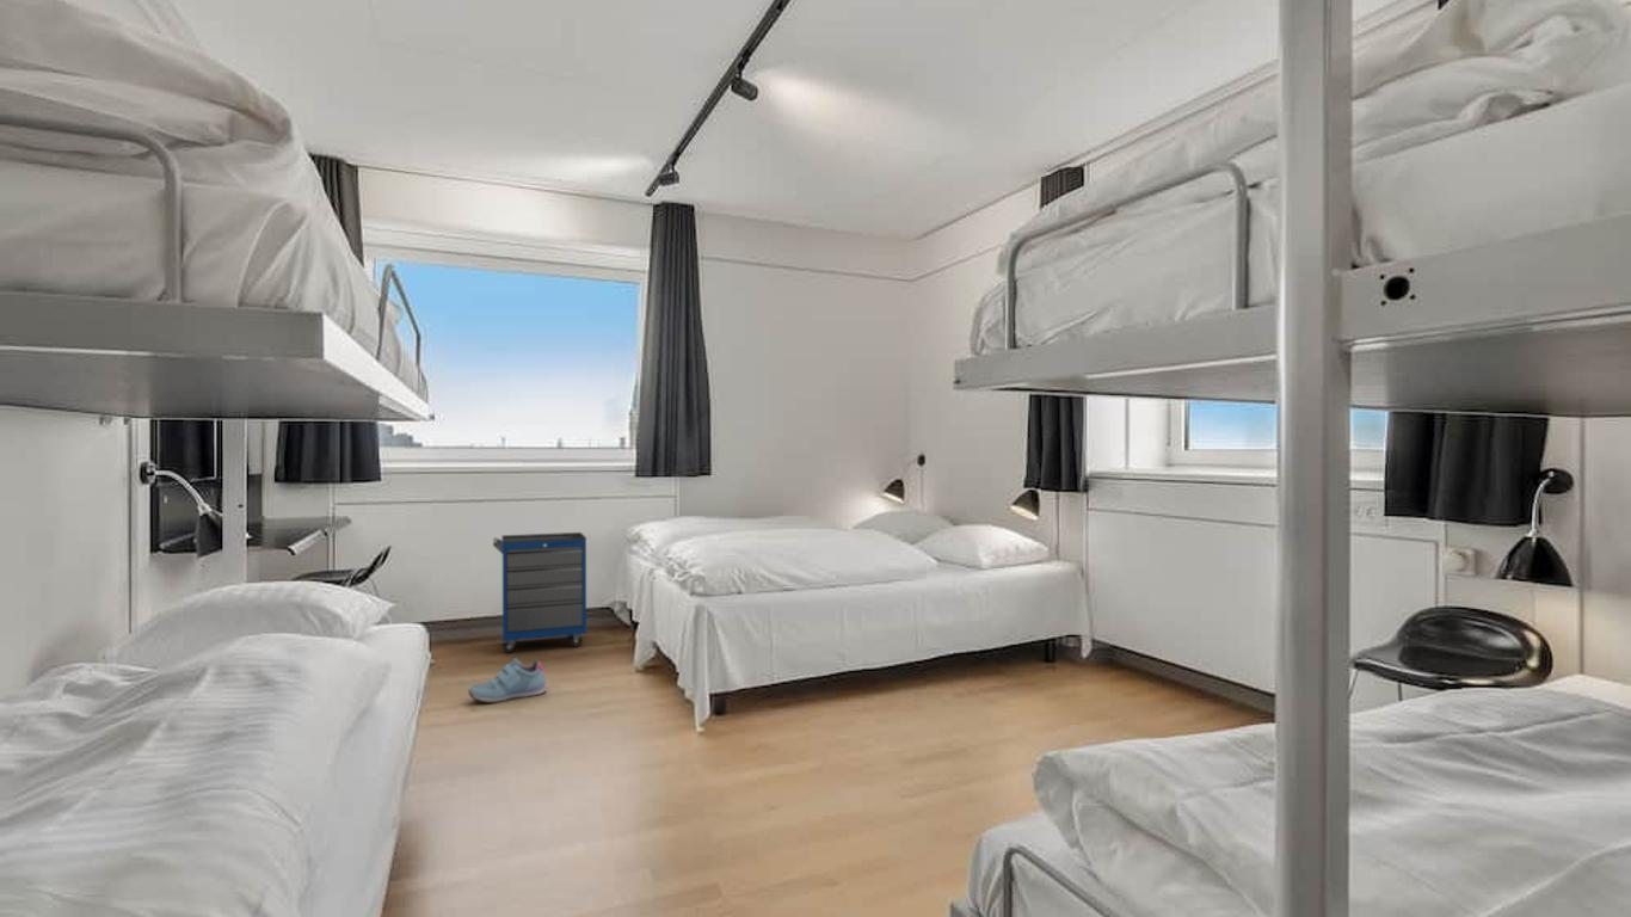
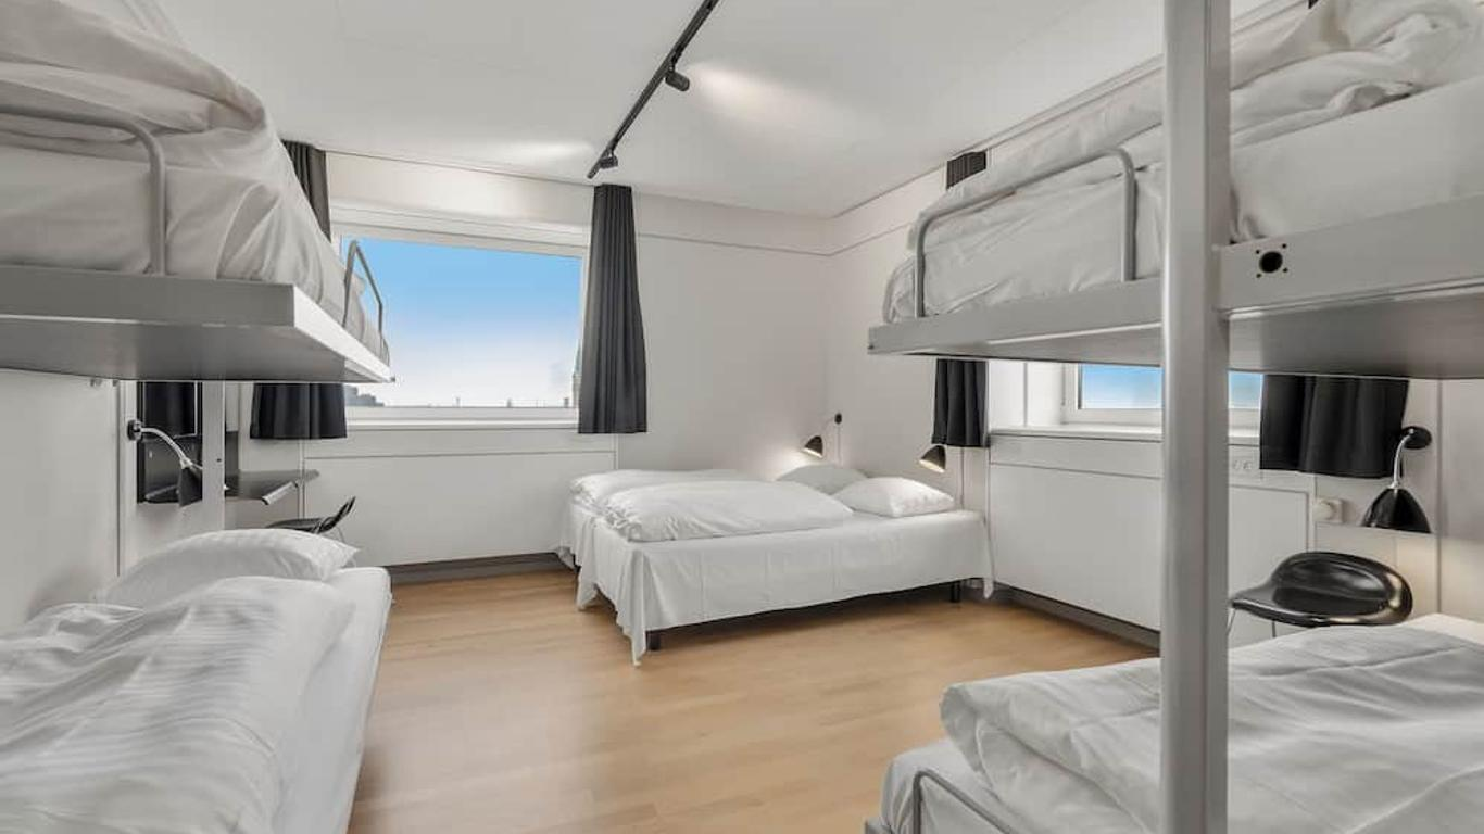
- cabinet [492,531,587,654]
- sneaker [467,657,548,704]
